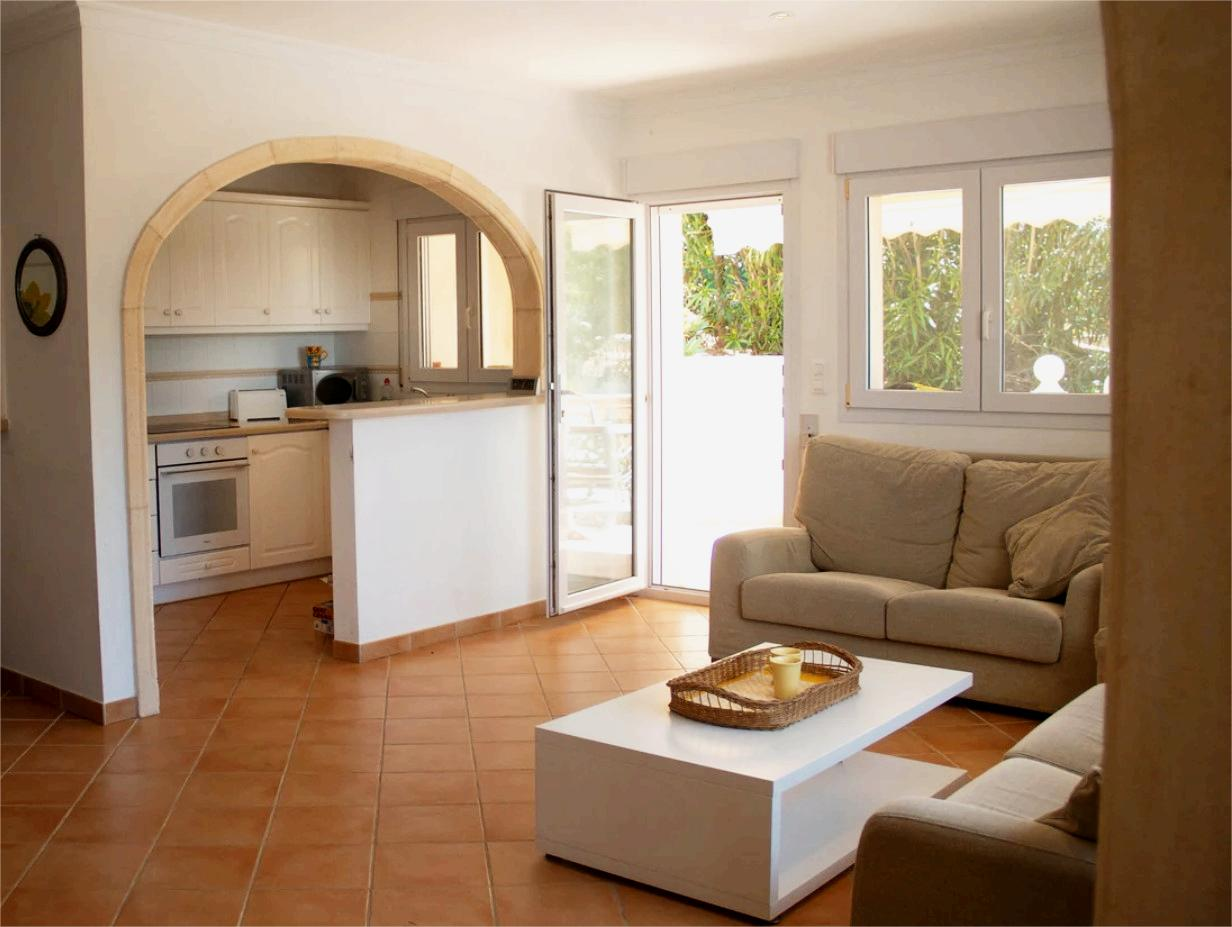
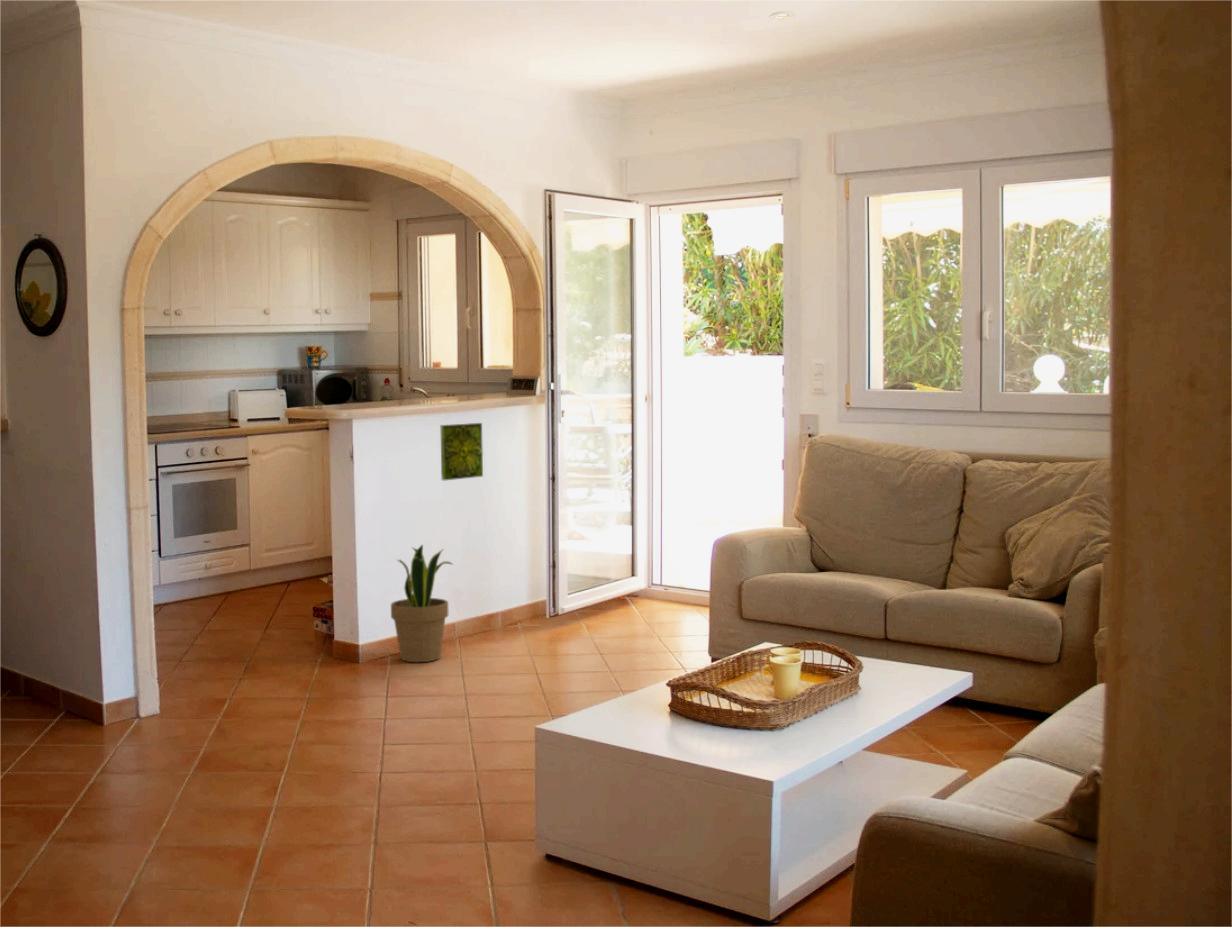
+ decorative tile [439,422,484,482]
+ potted plant [390,543,454,663]
